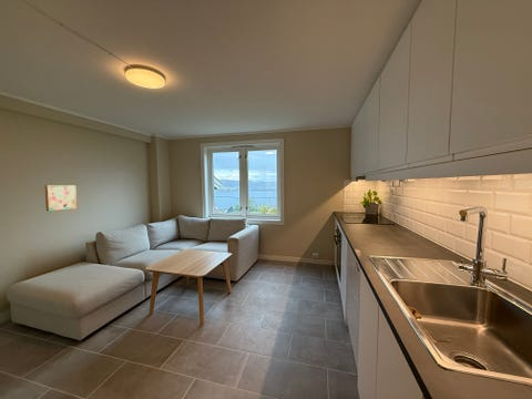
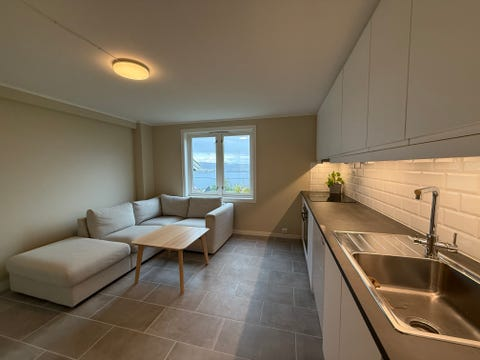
- wall art [44,184,78,212]
